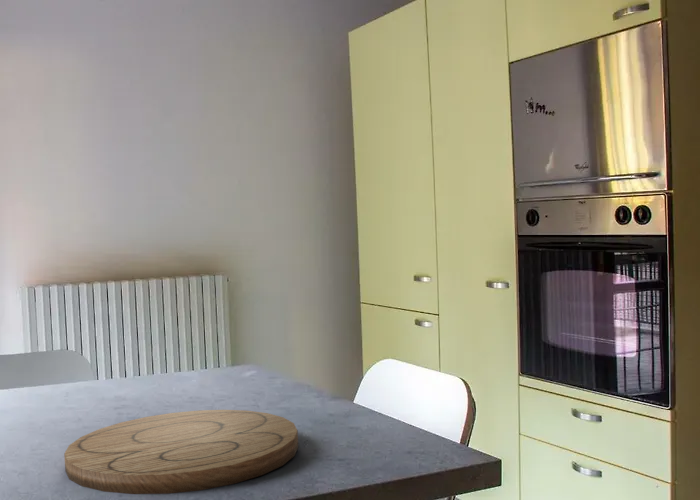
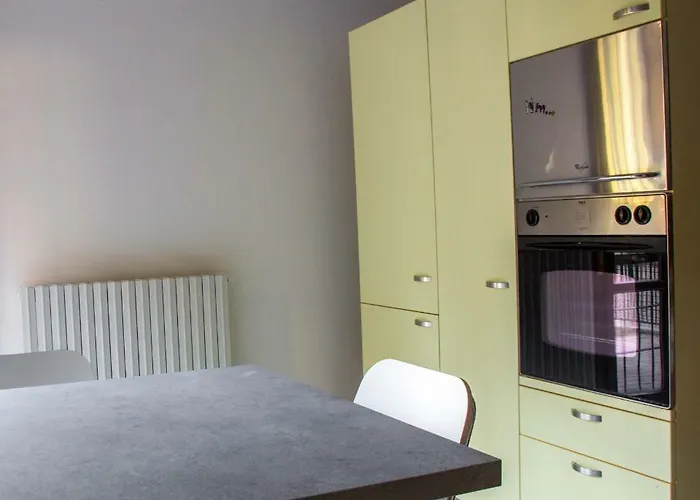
- cutting board [63,409,299,495]
